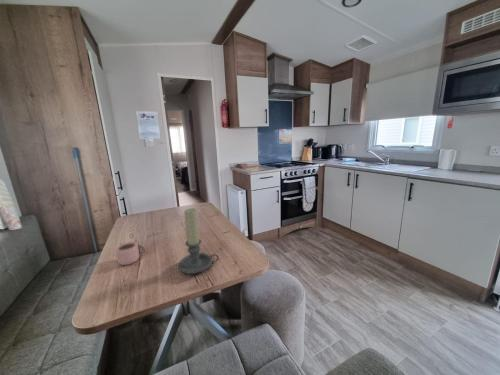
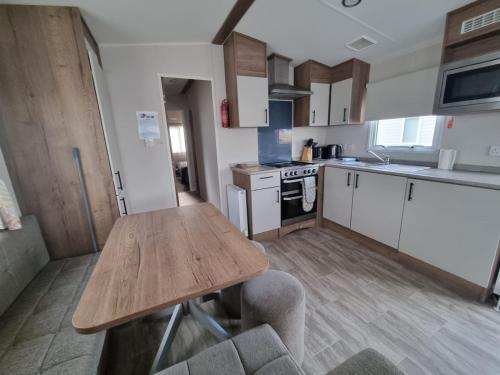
- candle holder [177,207,220,275]
- mug [115,241,146,266]
